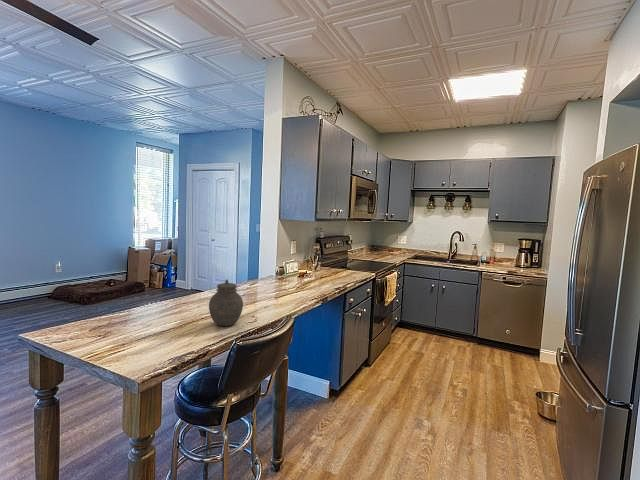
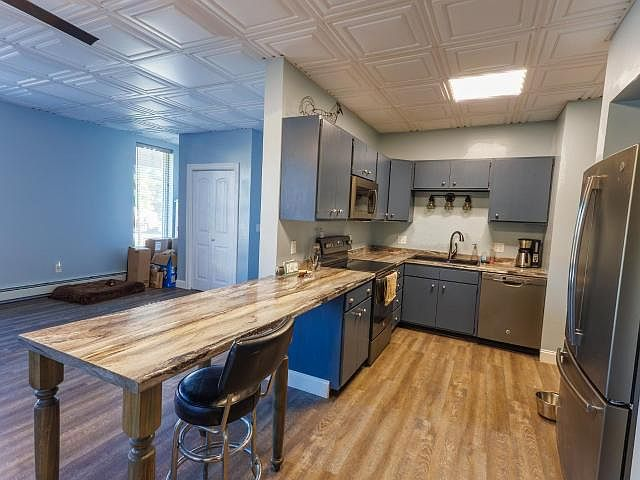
- jar [208,279,244,327]
